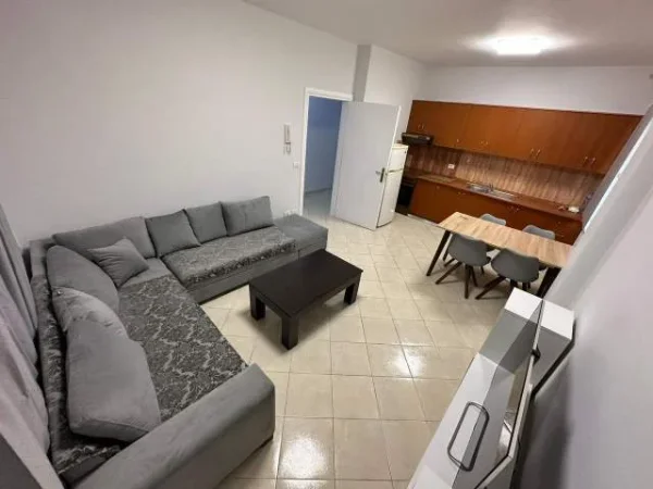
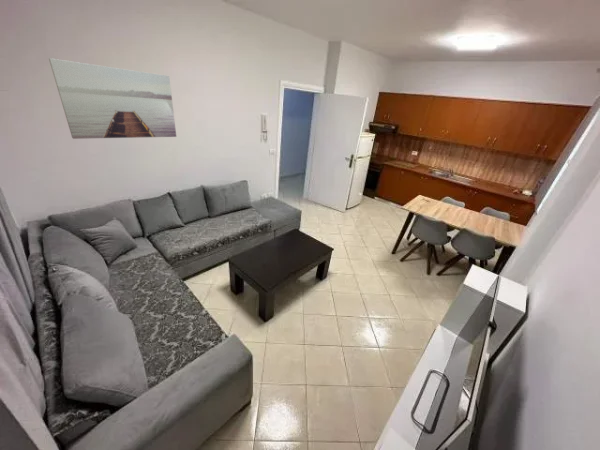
+ wall art [48,57,177,140]
